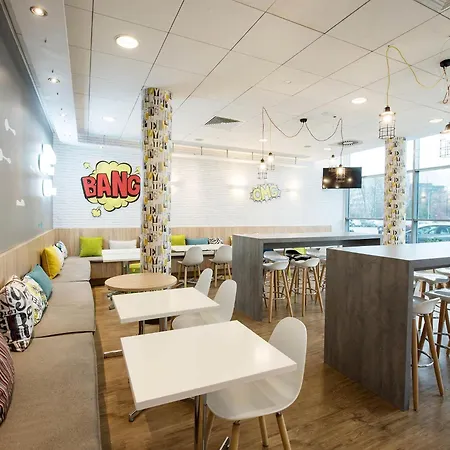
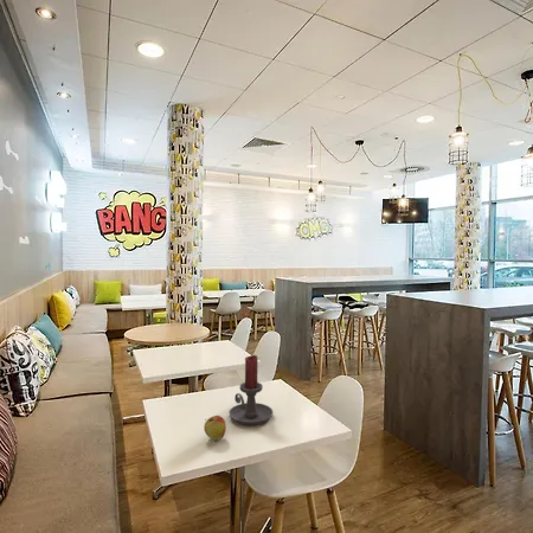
+ candle holder [227,354,274,426]
+ apple [203,415,227,442]
